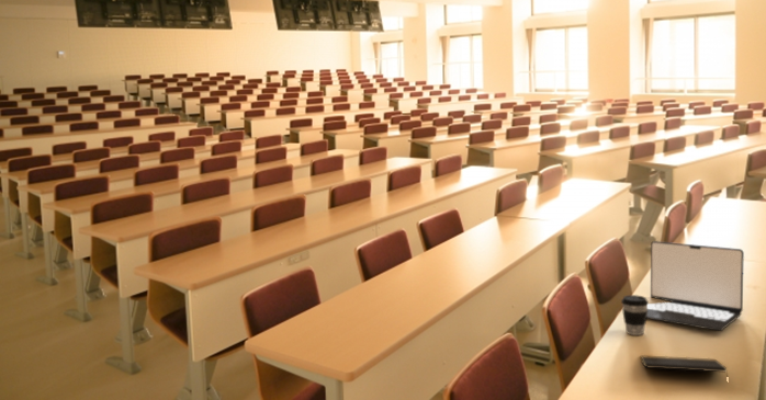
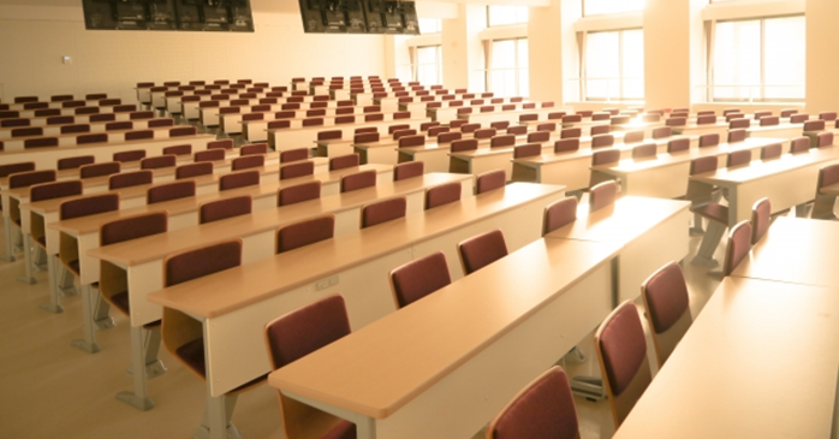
- laptop [646,240,745,332]
- coffee cup [620,294,650,336]
- notepad [639,354,729,376]
